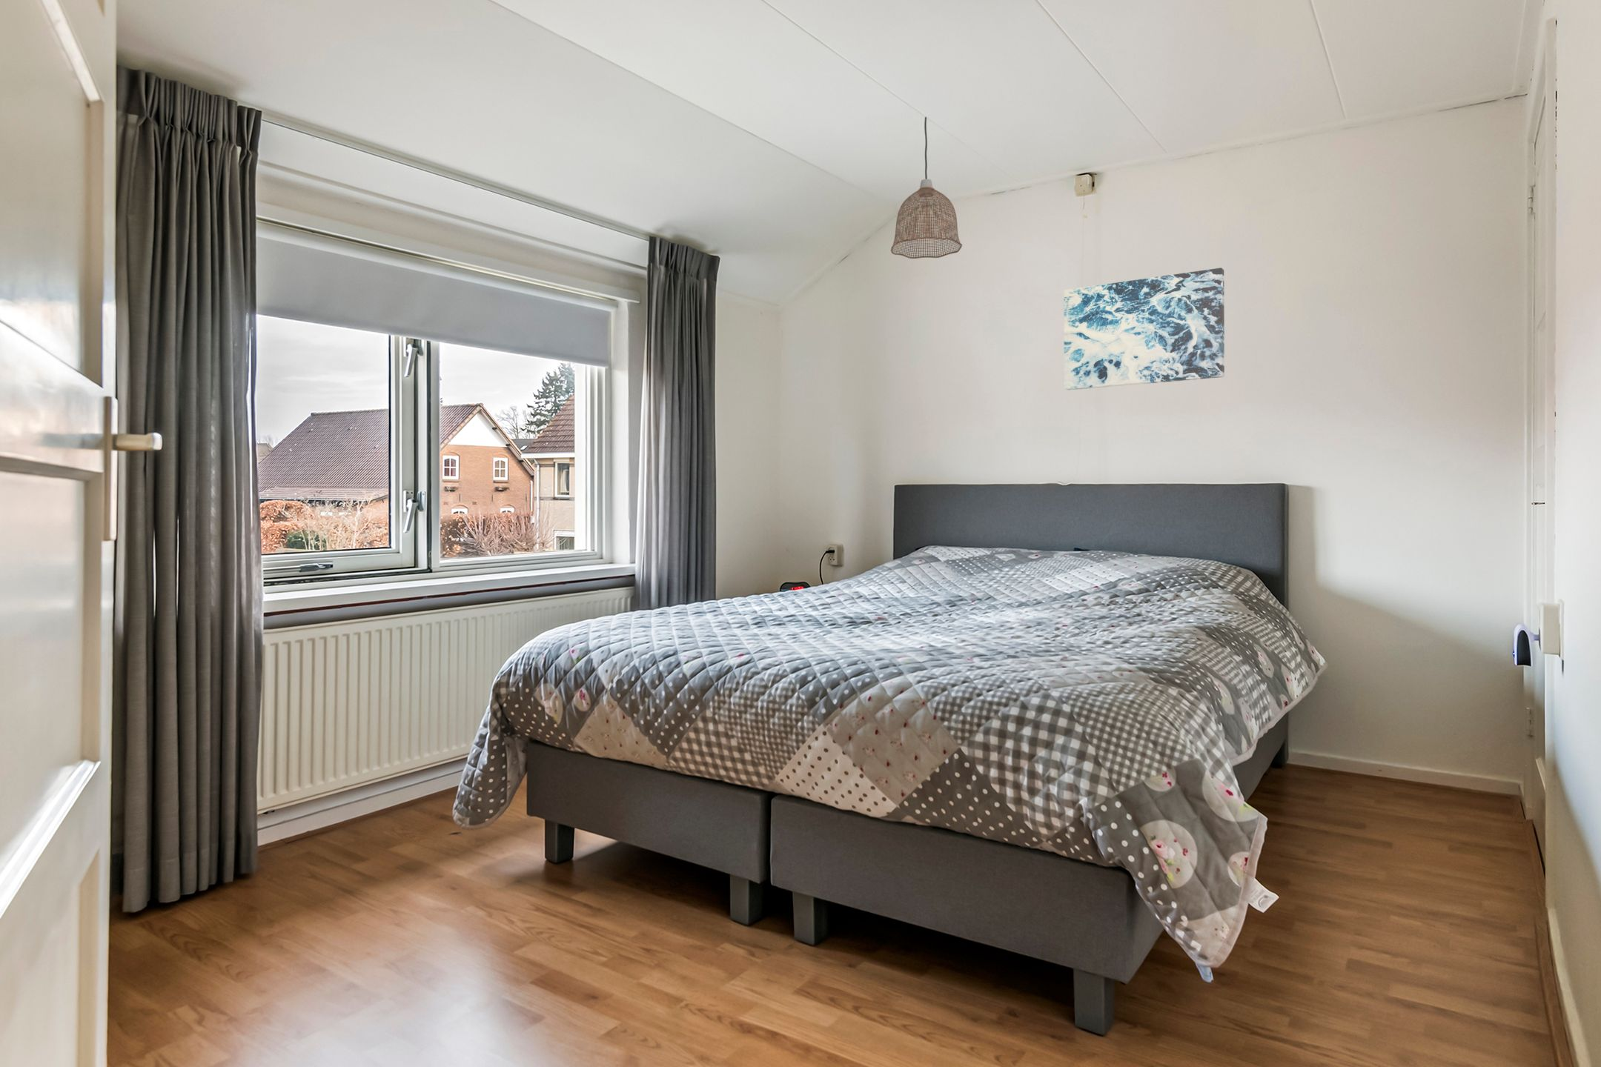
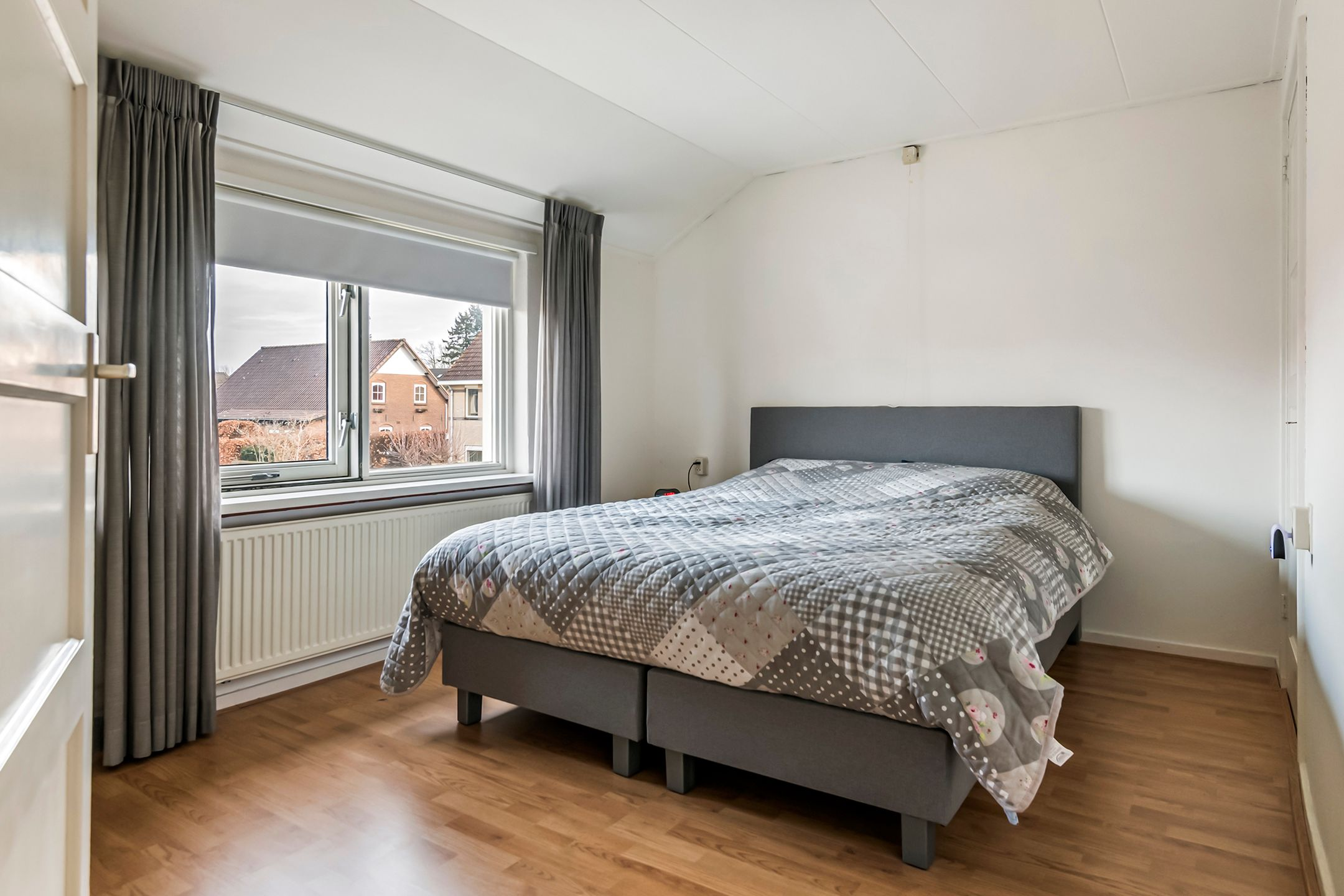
- pendant lamp [890,117,963,260]
- wall art [1063,267,1226,391]
